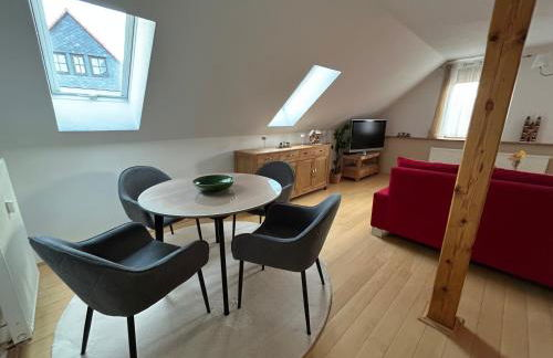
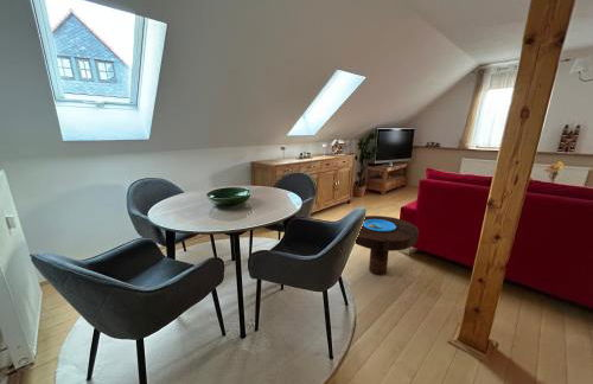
+ side table [355,215,420,276]
